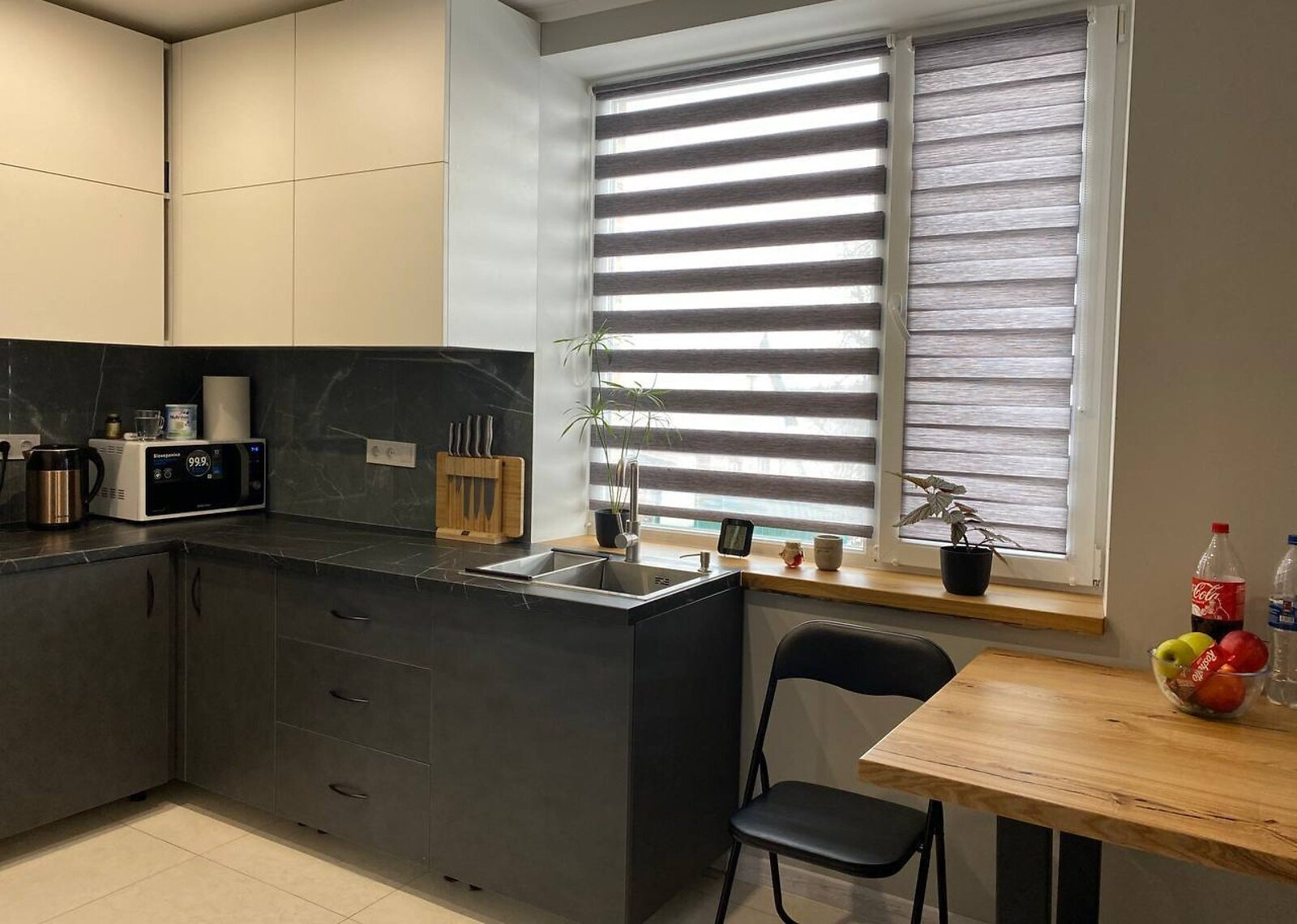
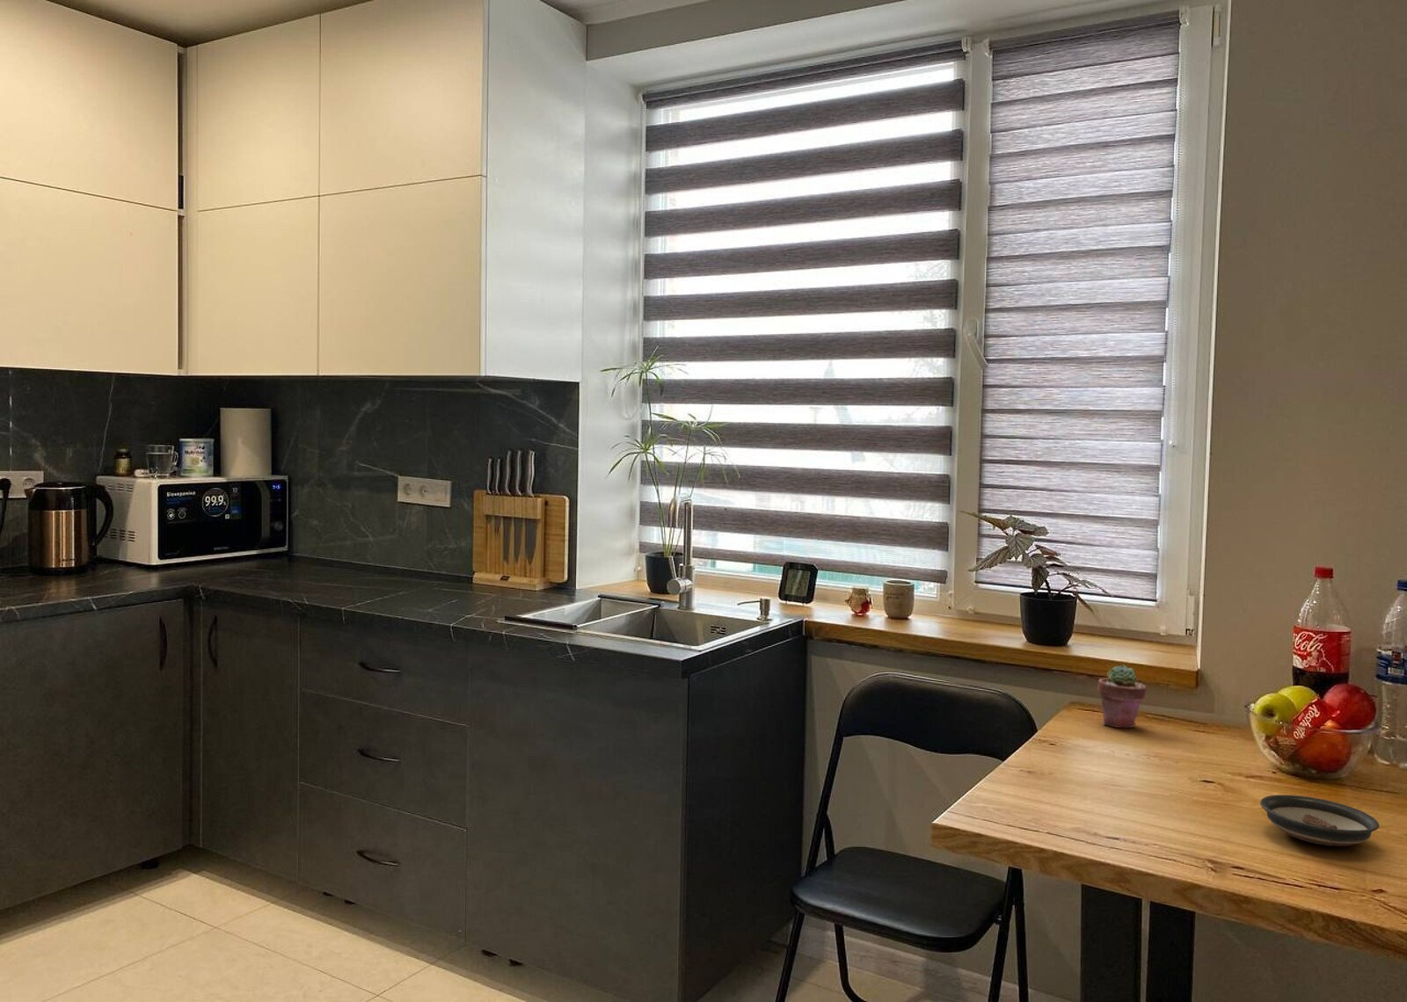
+ potted succulent [1098,665,1148,729]
+ saucer [1259,794,1380,847]
